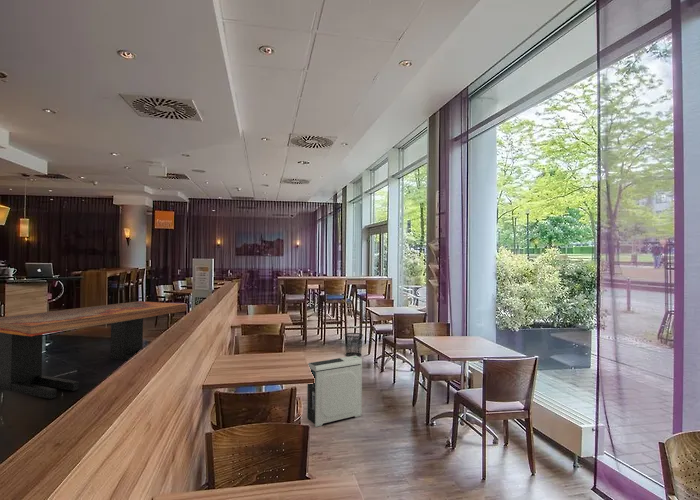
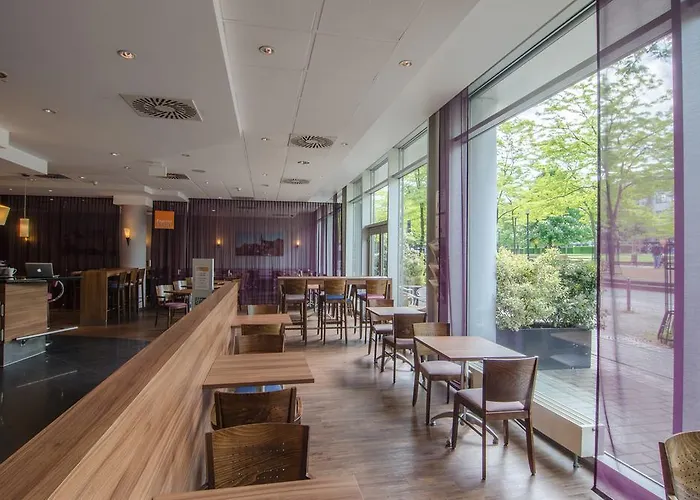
- waste bin [343,332,364,357]
- air purifier [306,355,363,428]
- dining table [0,300,187,400]
